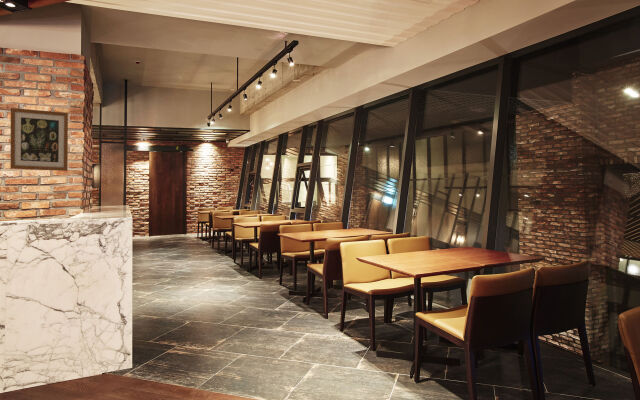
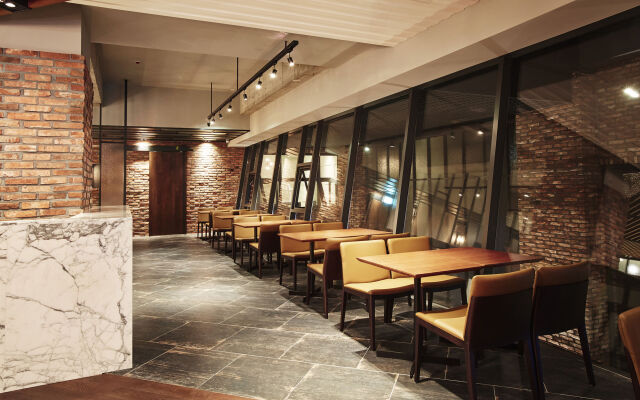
- wall art [10,107,69,172]
